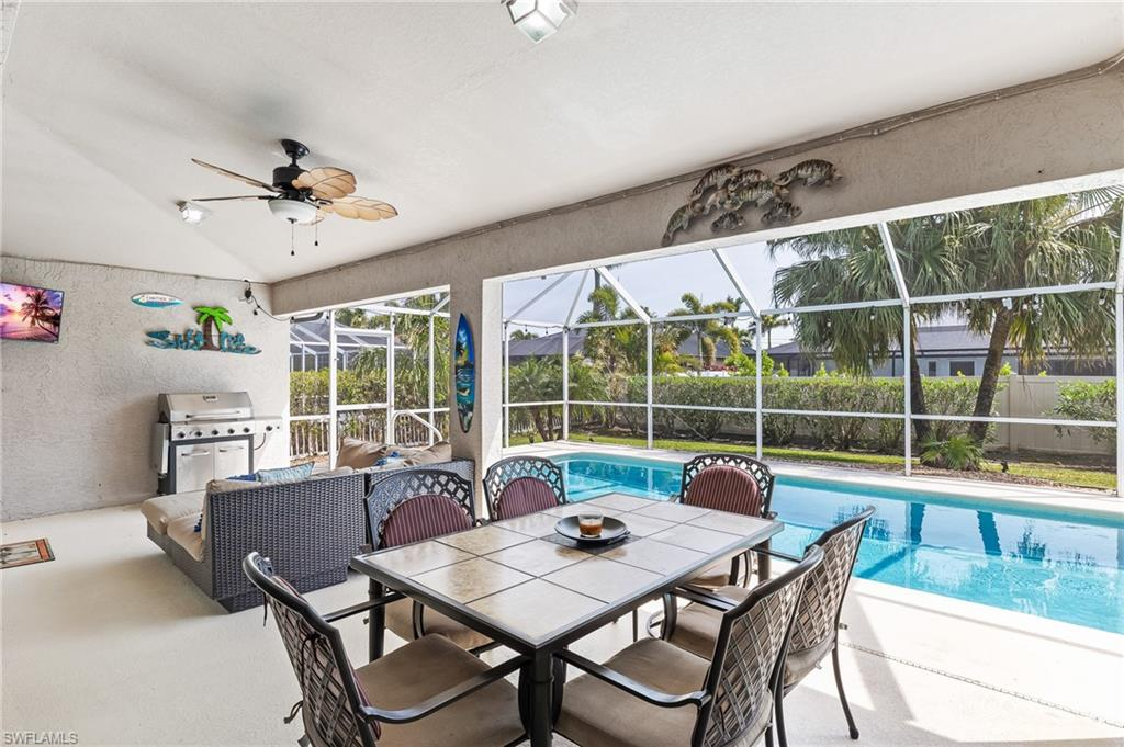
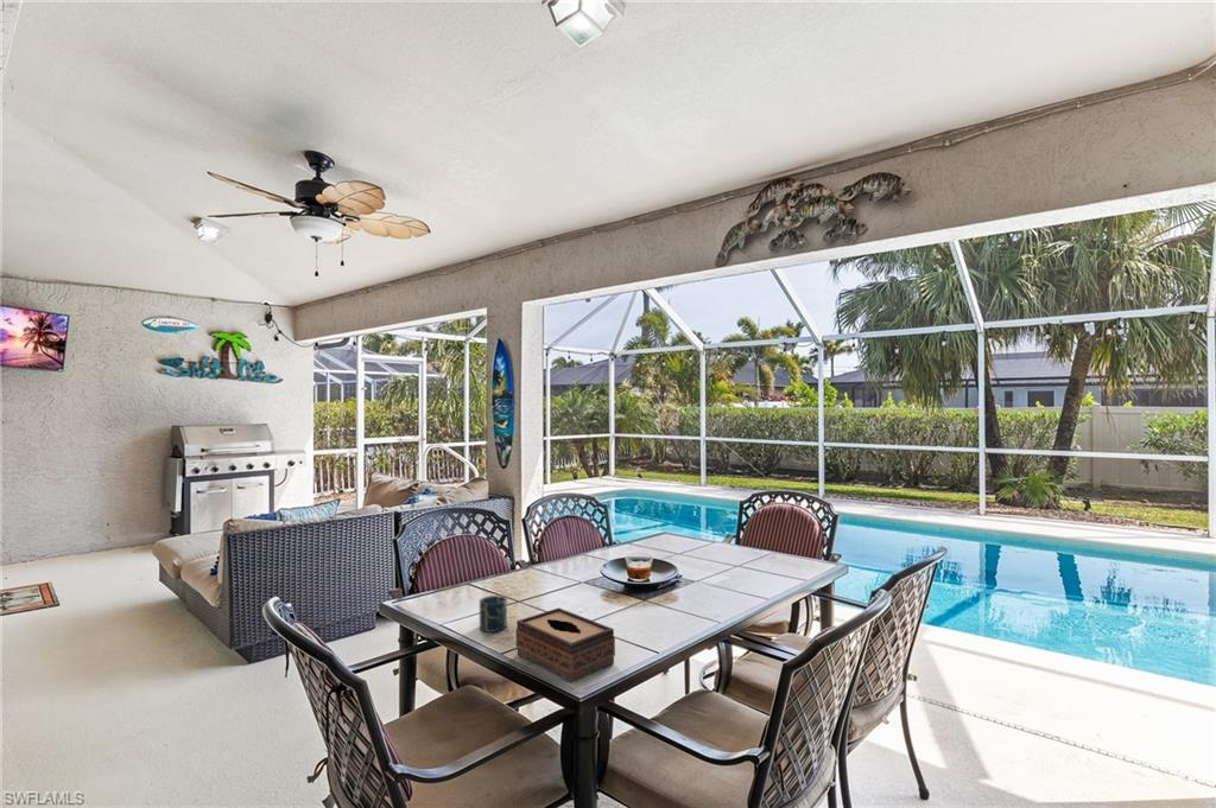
+ tissue box [514,606,616,683]
+ cup [479,594,508,634]
